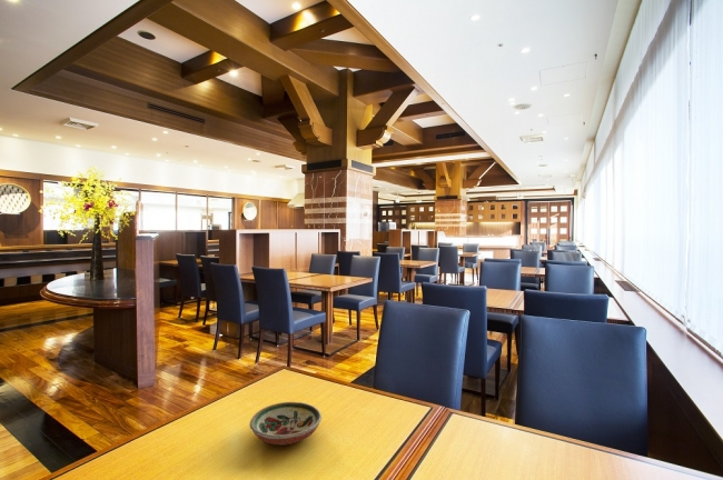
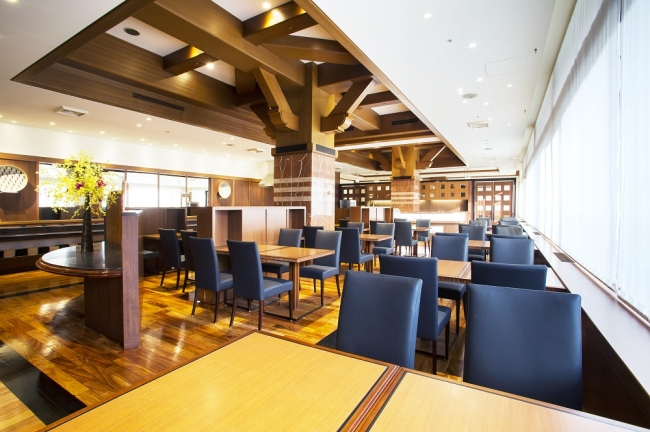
- decorative bowl [248,401,323,447]
